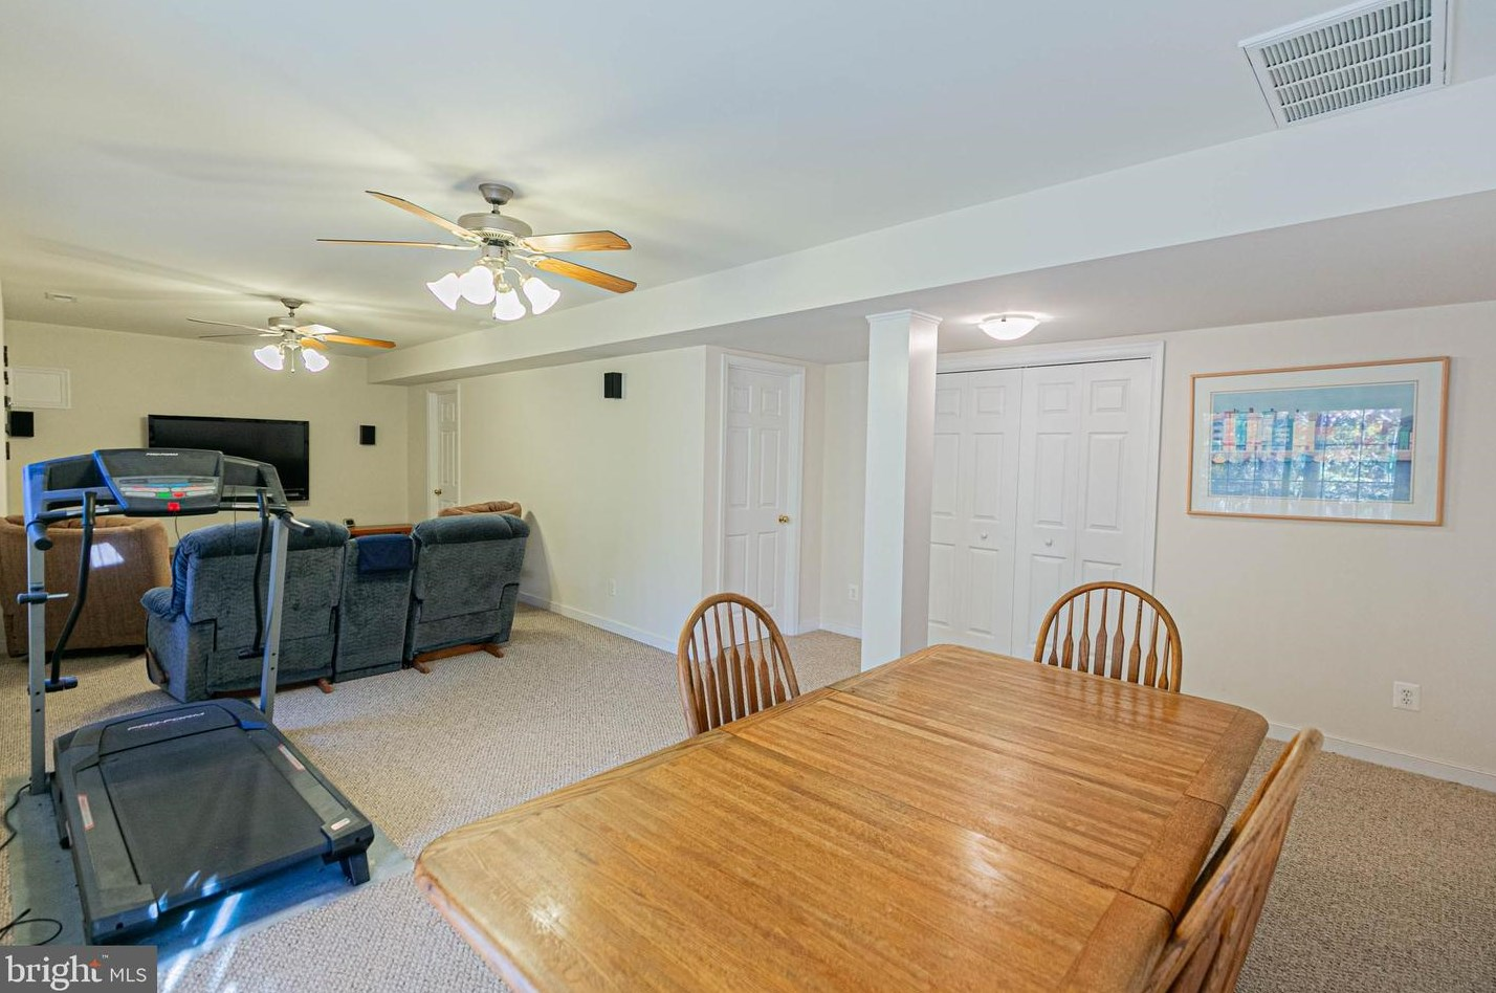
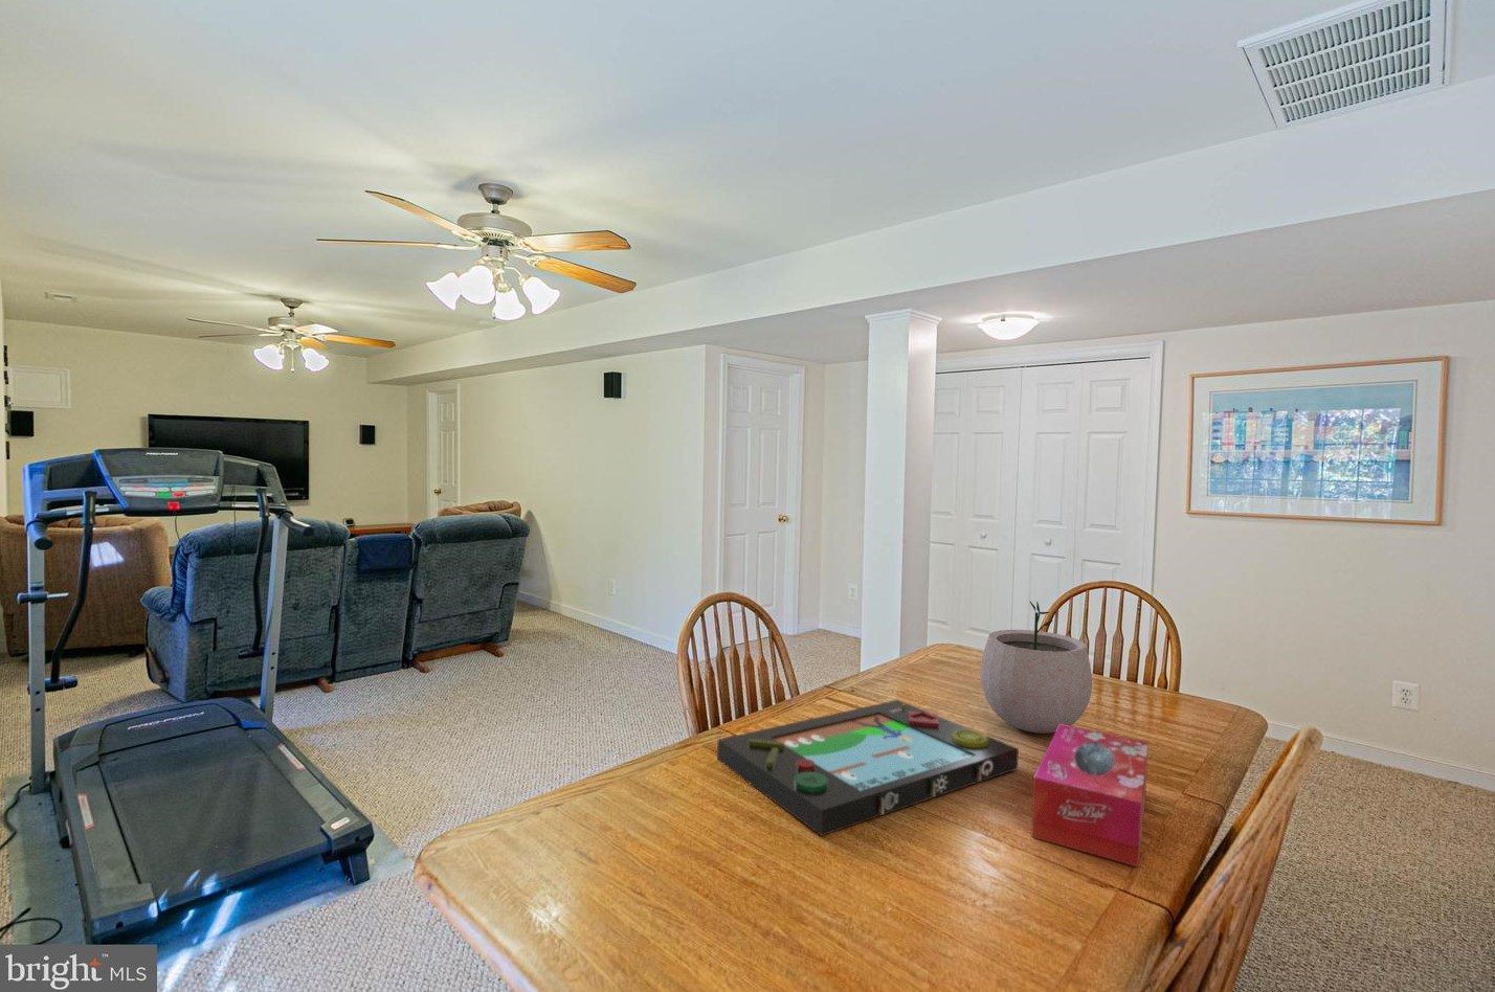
+ plant pot [980,601,1093,734]
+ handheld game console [716,699,1020,837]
+ tissue box [1030,724,1149,868]
